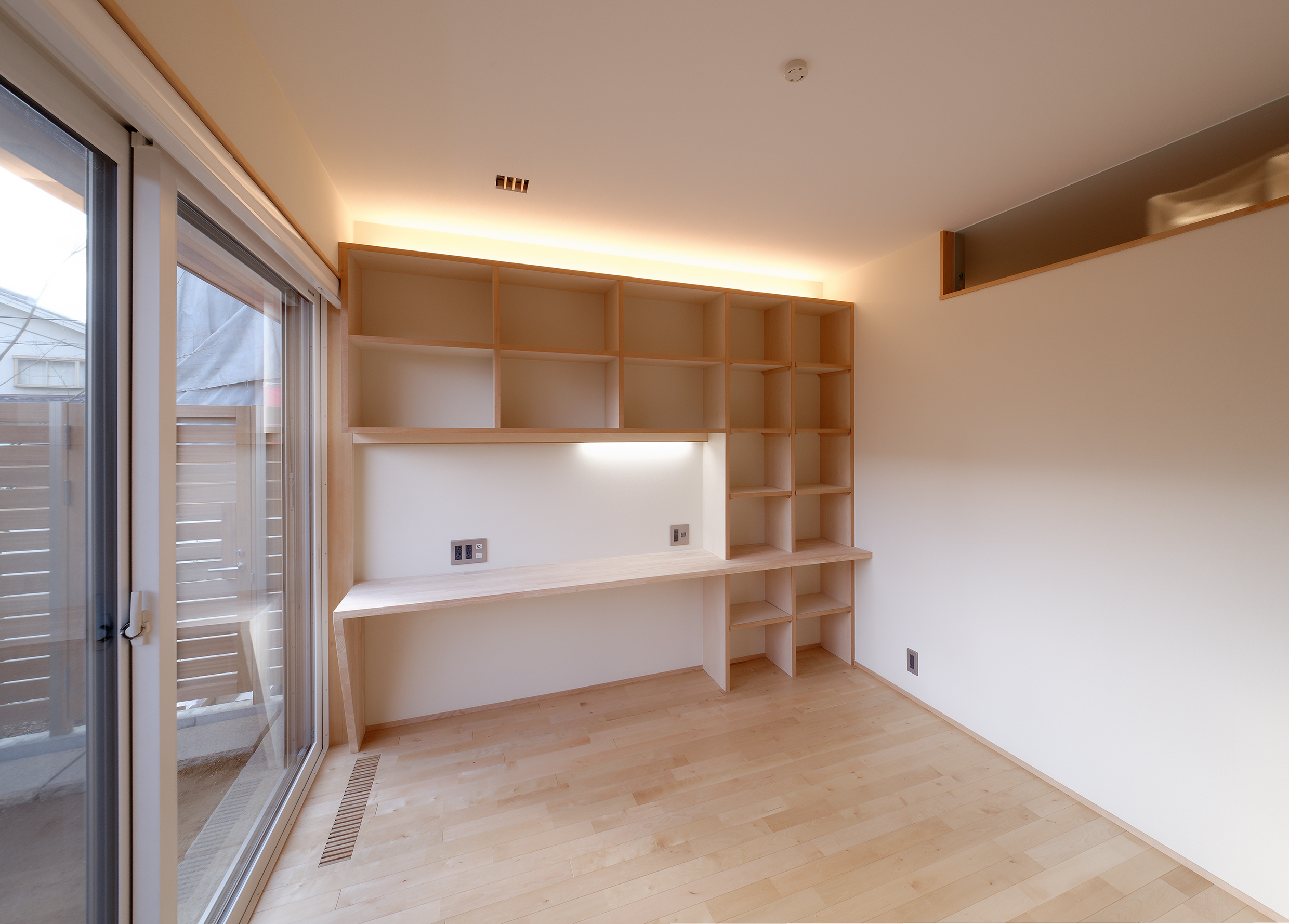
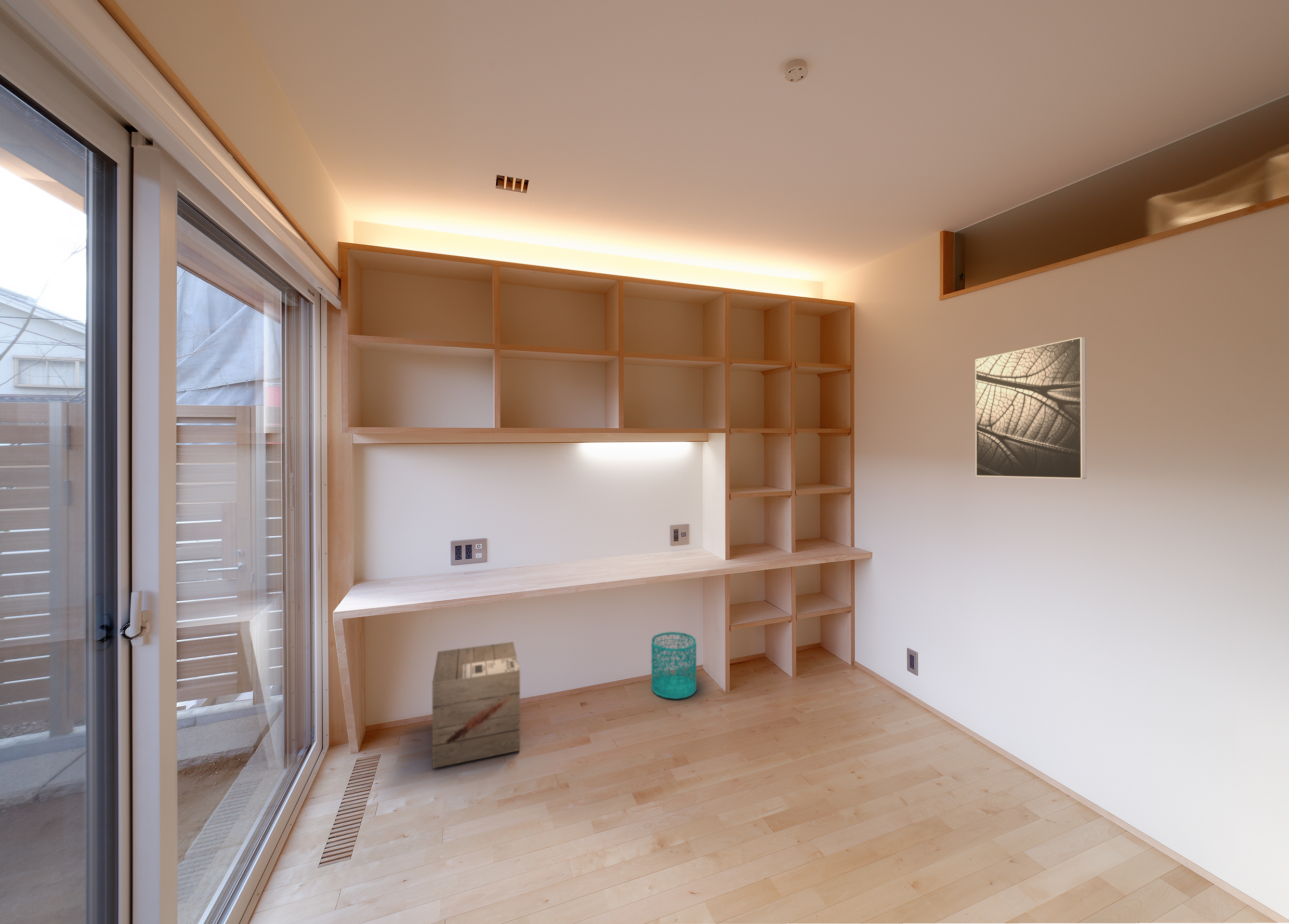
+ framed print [975,337,1087,479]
+ wastebasket [651,631,697,699]
+ wooden crate [432,641,521,769]
